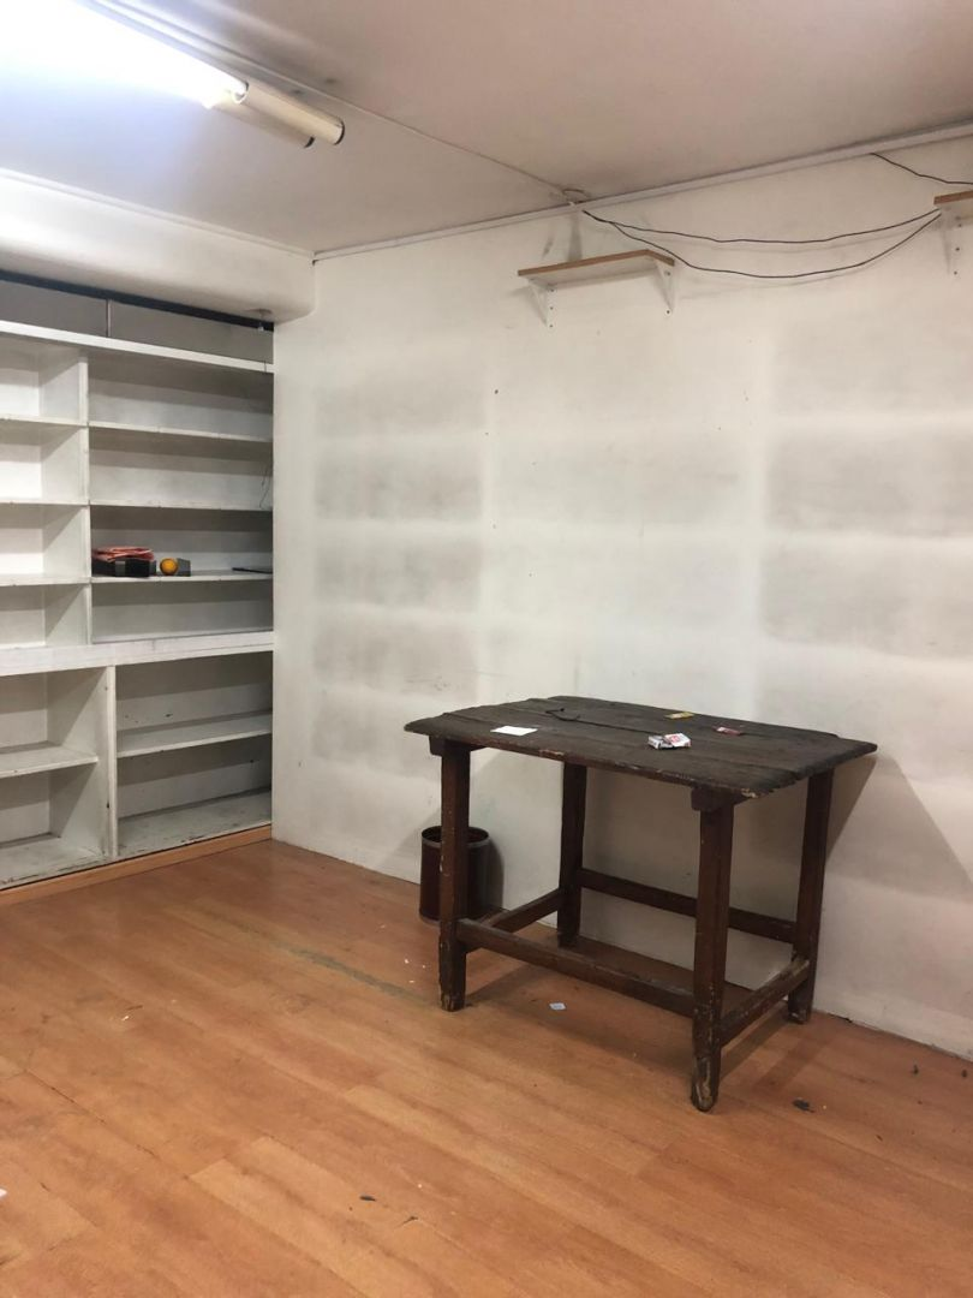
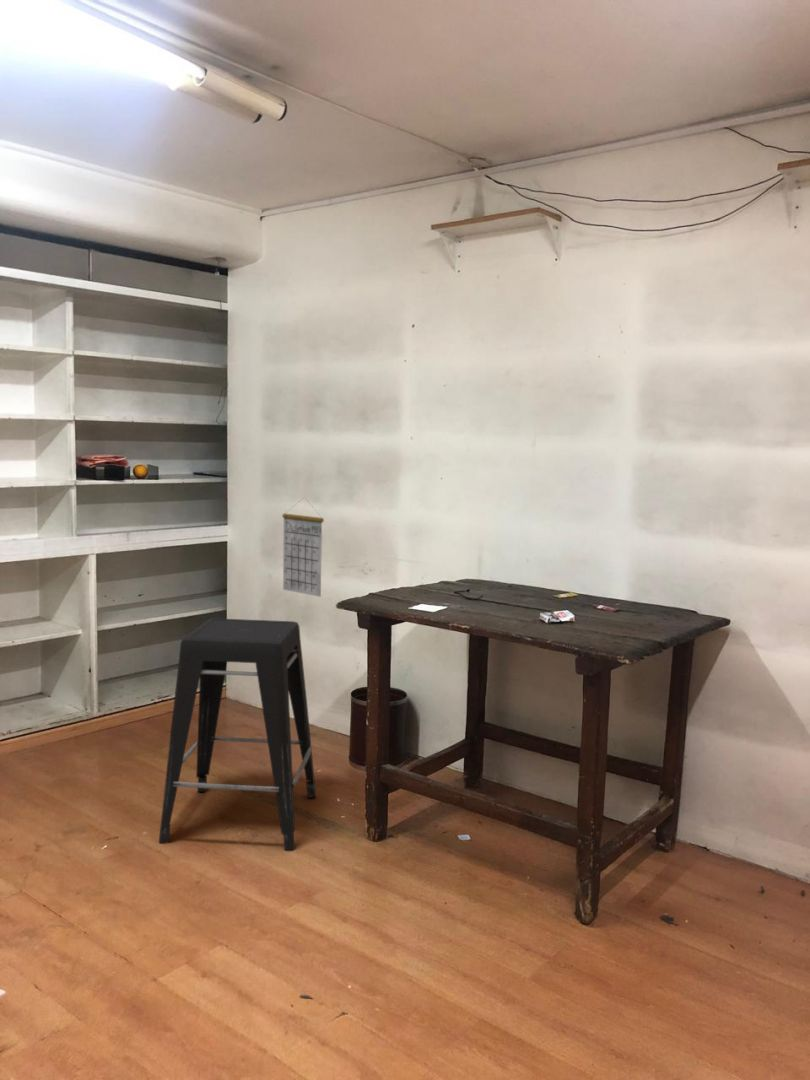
+ stool [158,617,317,852]
+ calendar [281,496,325,598]
